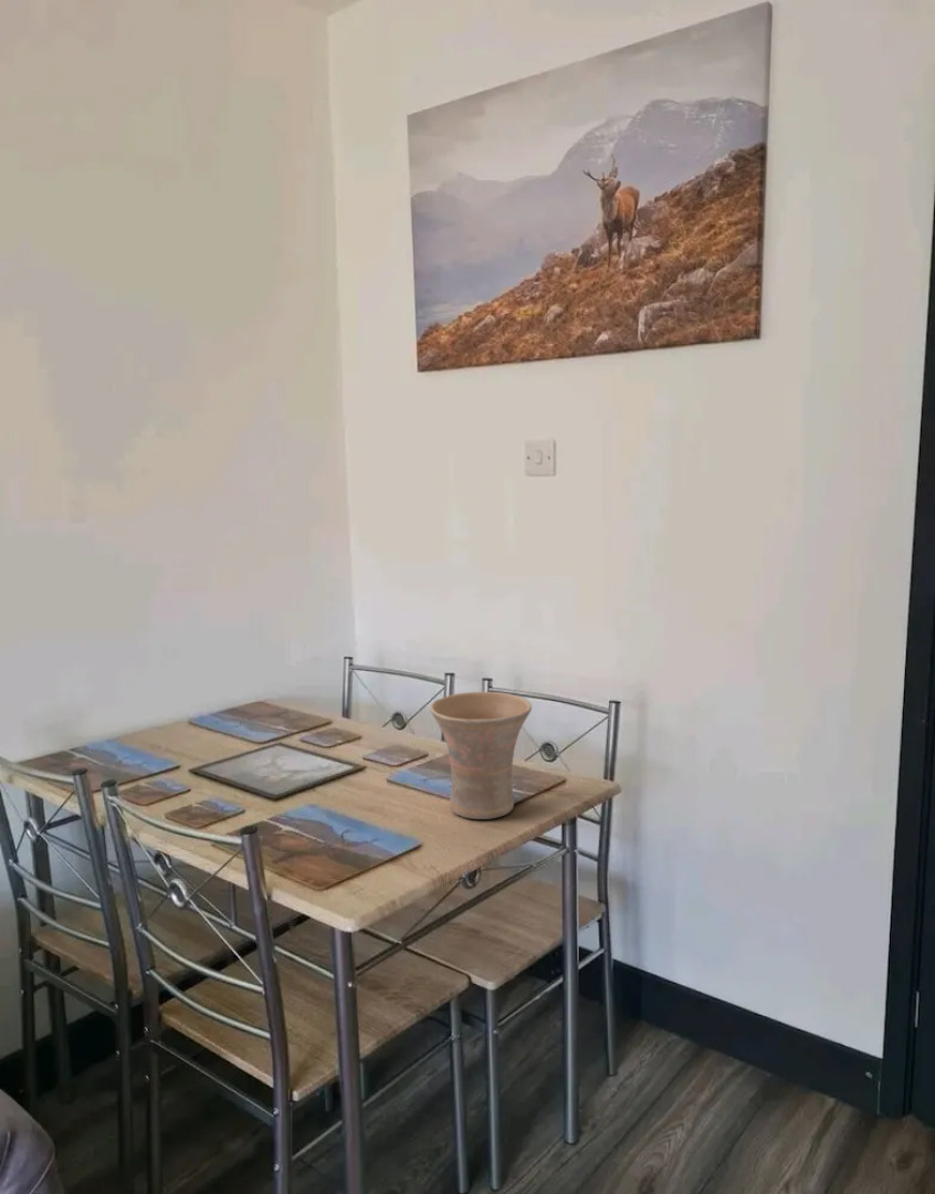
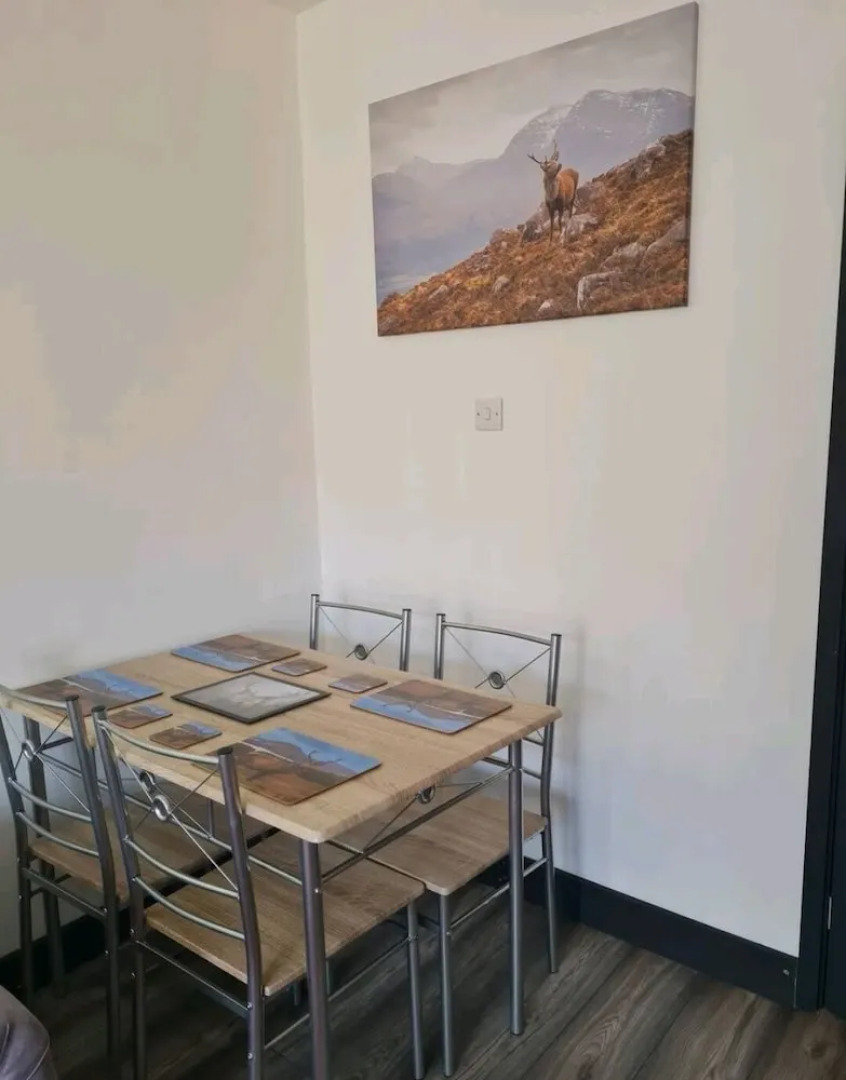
- vase [429,691,533,820]
